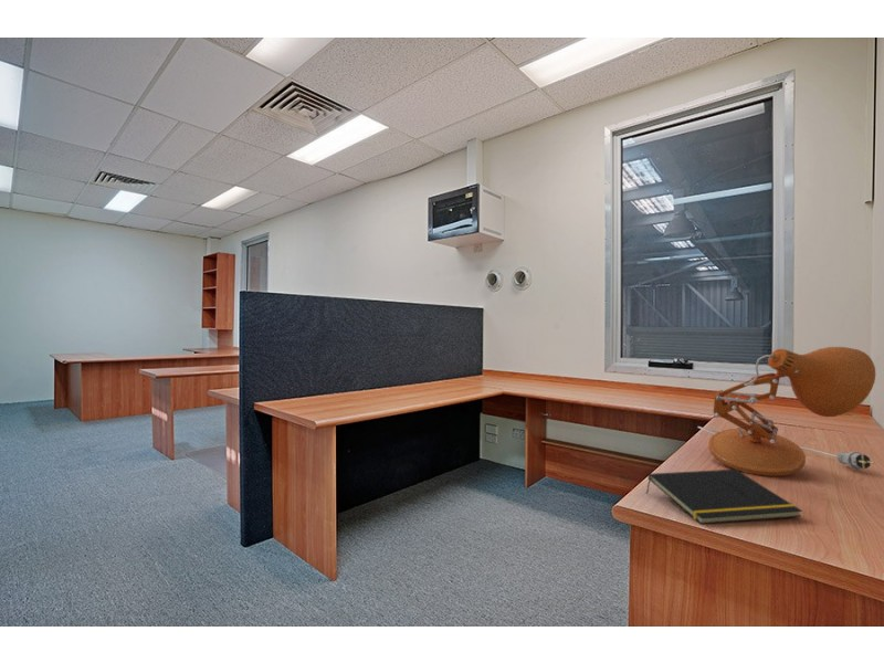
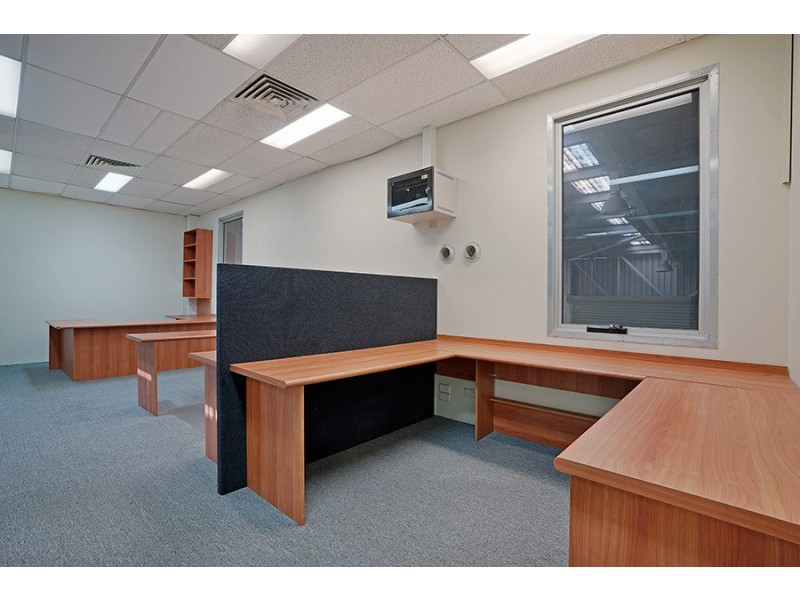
- desk lamp [697,346,876,477]
- notepad [645,469,803,525]
